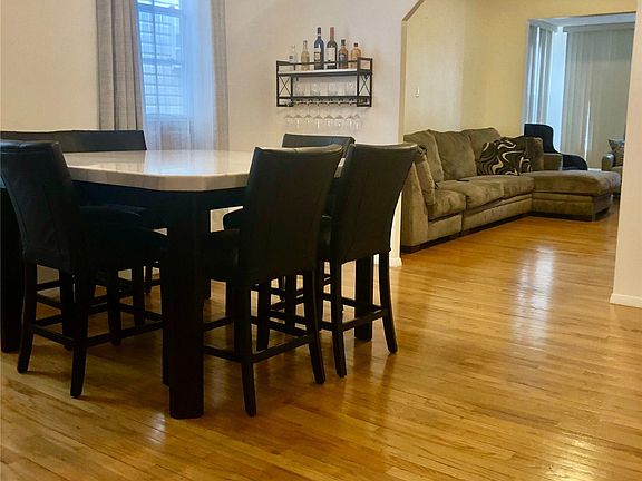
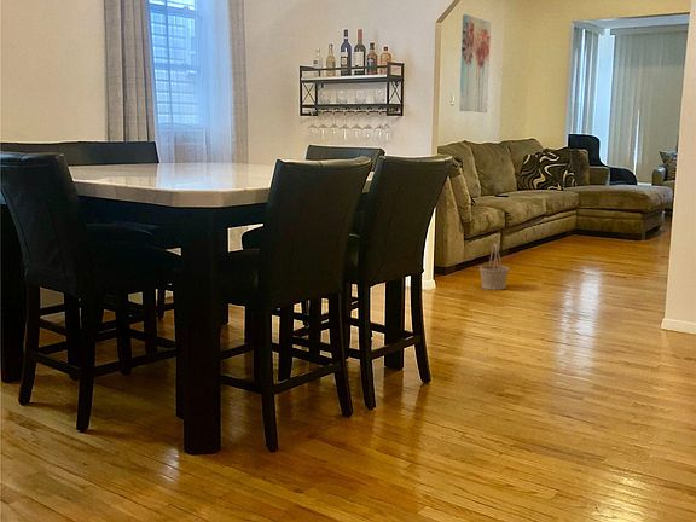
+ basket [478,243,511,291]
+ wall art [458,13,492,114]
